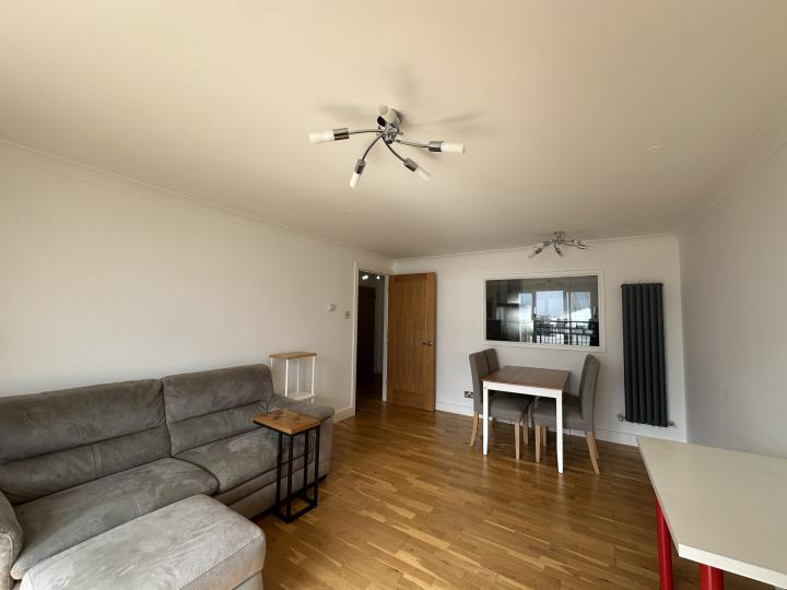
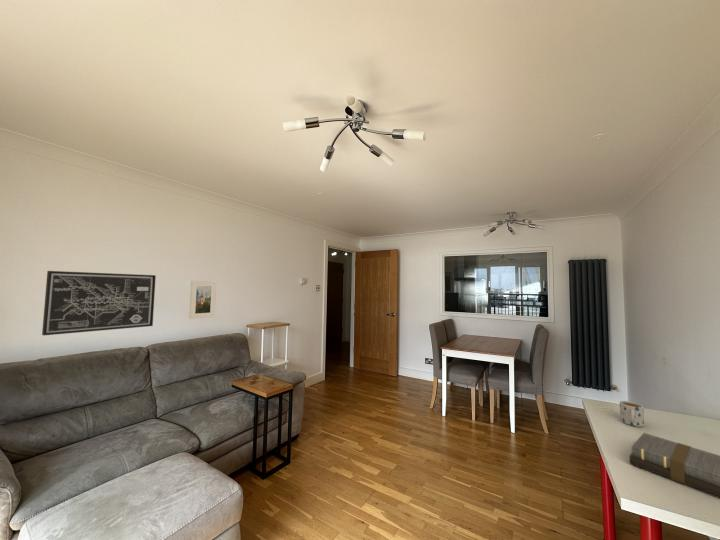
+ mug [619,400,645,428]
+ wall art [41,270,157,336]
+ book [628,432,720,498]
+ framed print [188,280,217,320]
